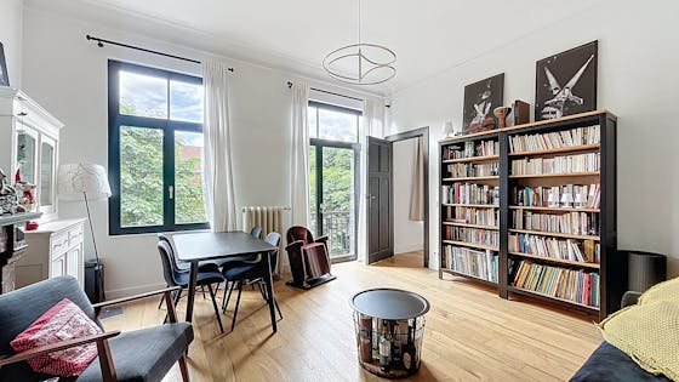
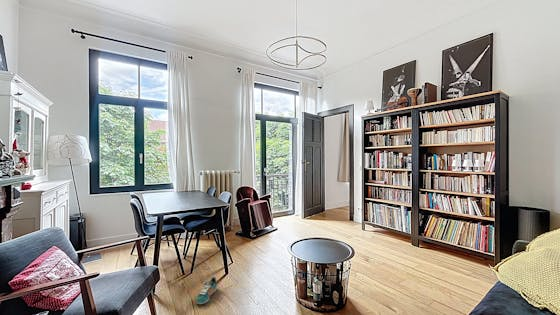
+ sneaker [195,276,218,305]
